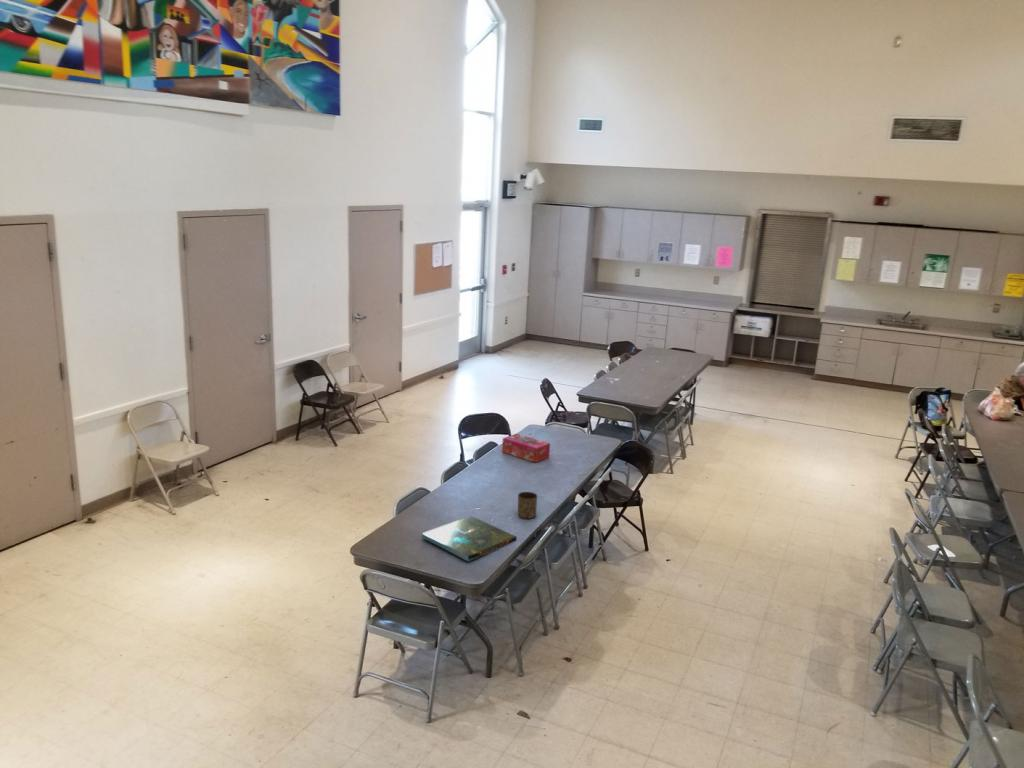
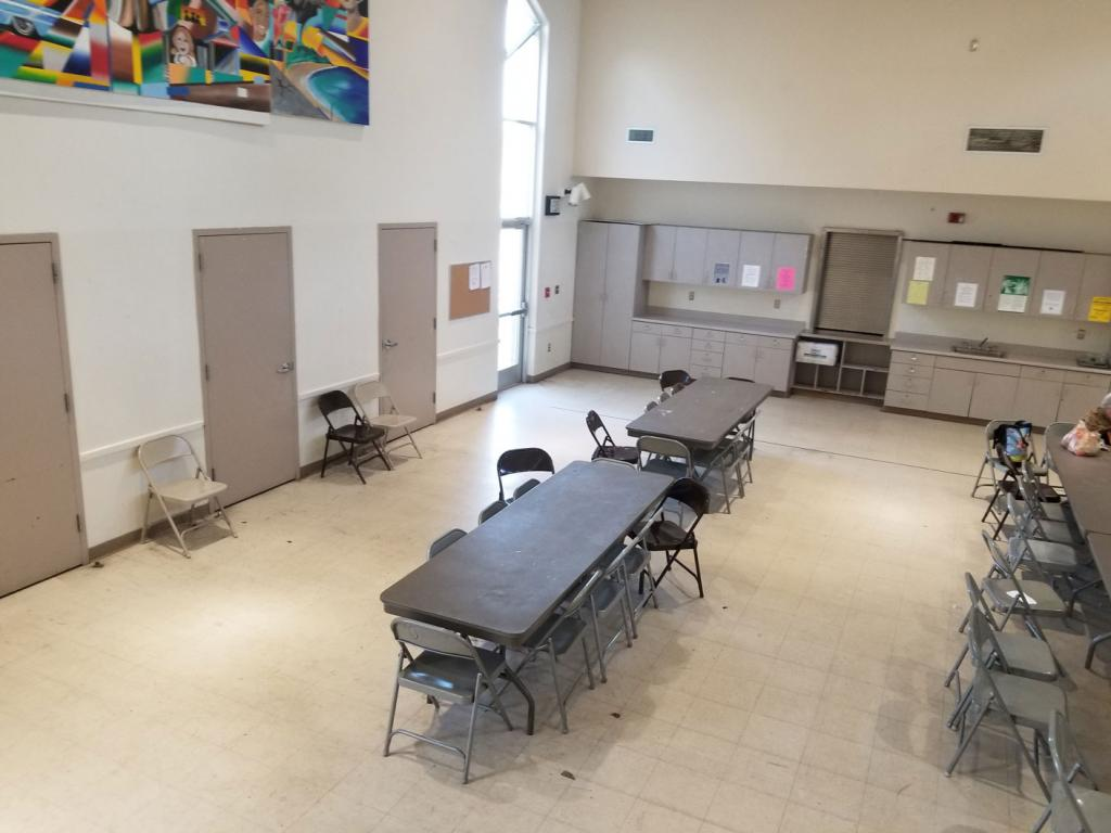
- tissue box [501,433,551,463]
- cup [517,491,538,520]
- board game [421,515,518,562]
